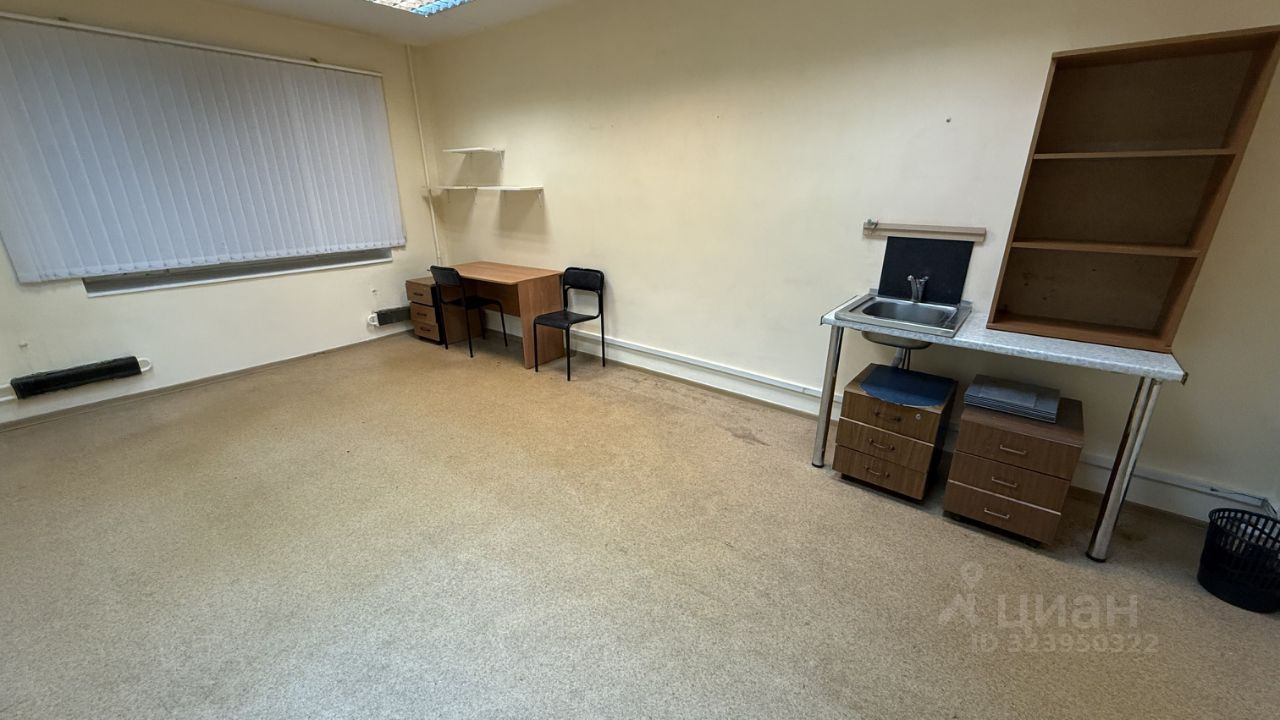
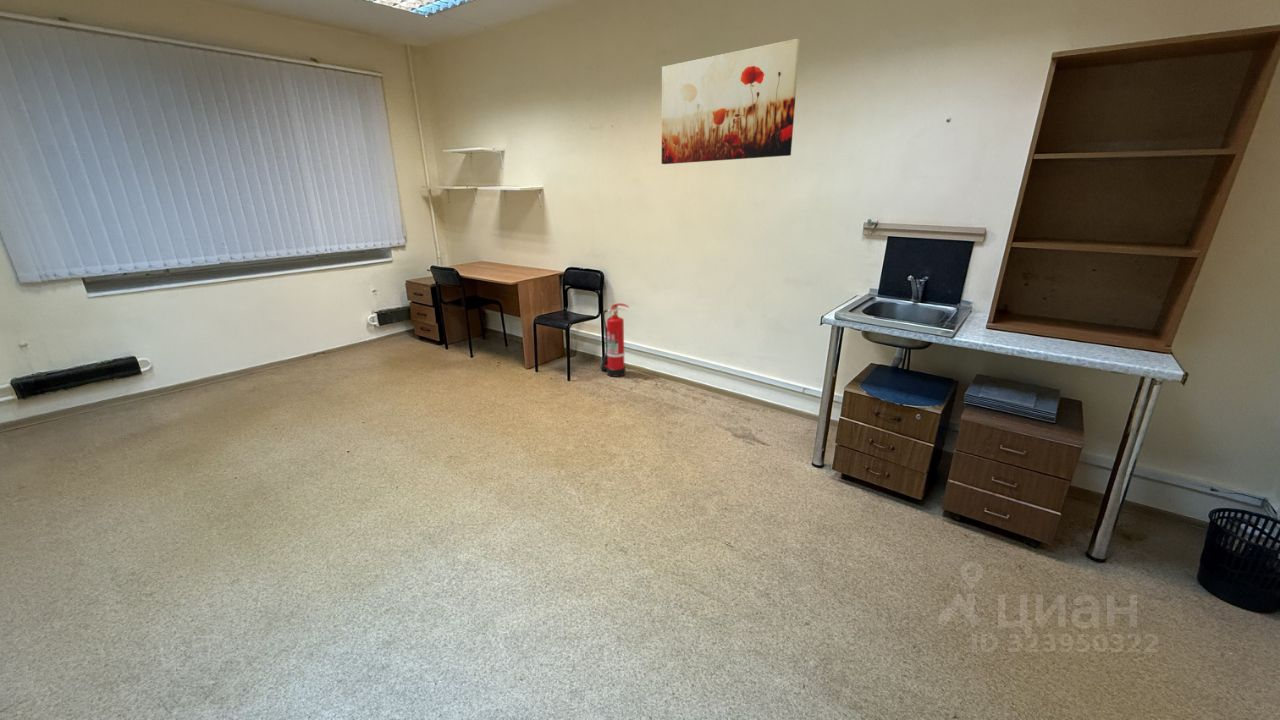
+ wall art [661,38,801,165]
+ fire extinguisher [599,302,630,378]
